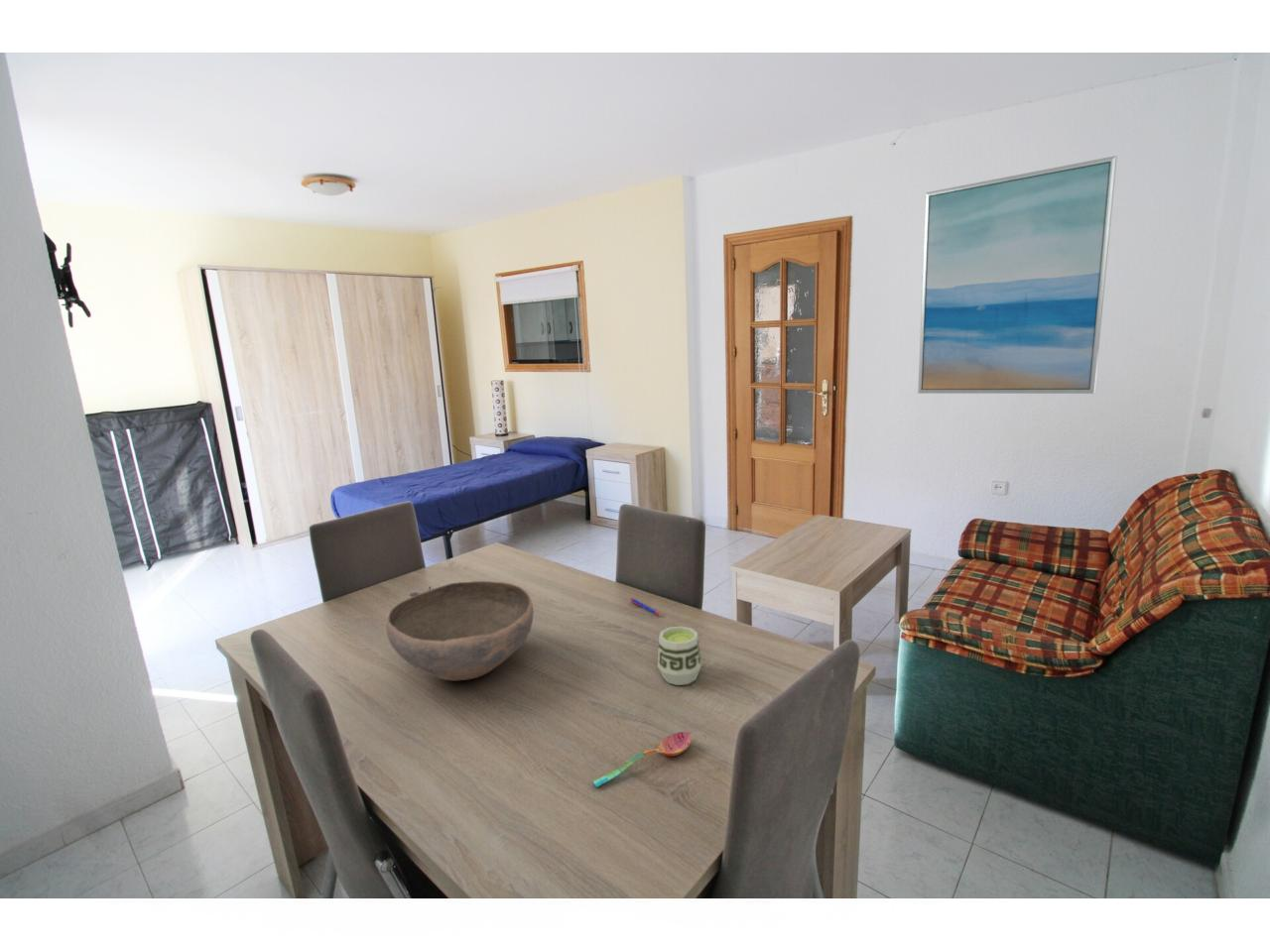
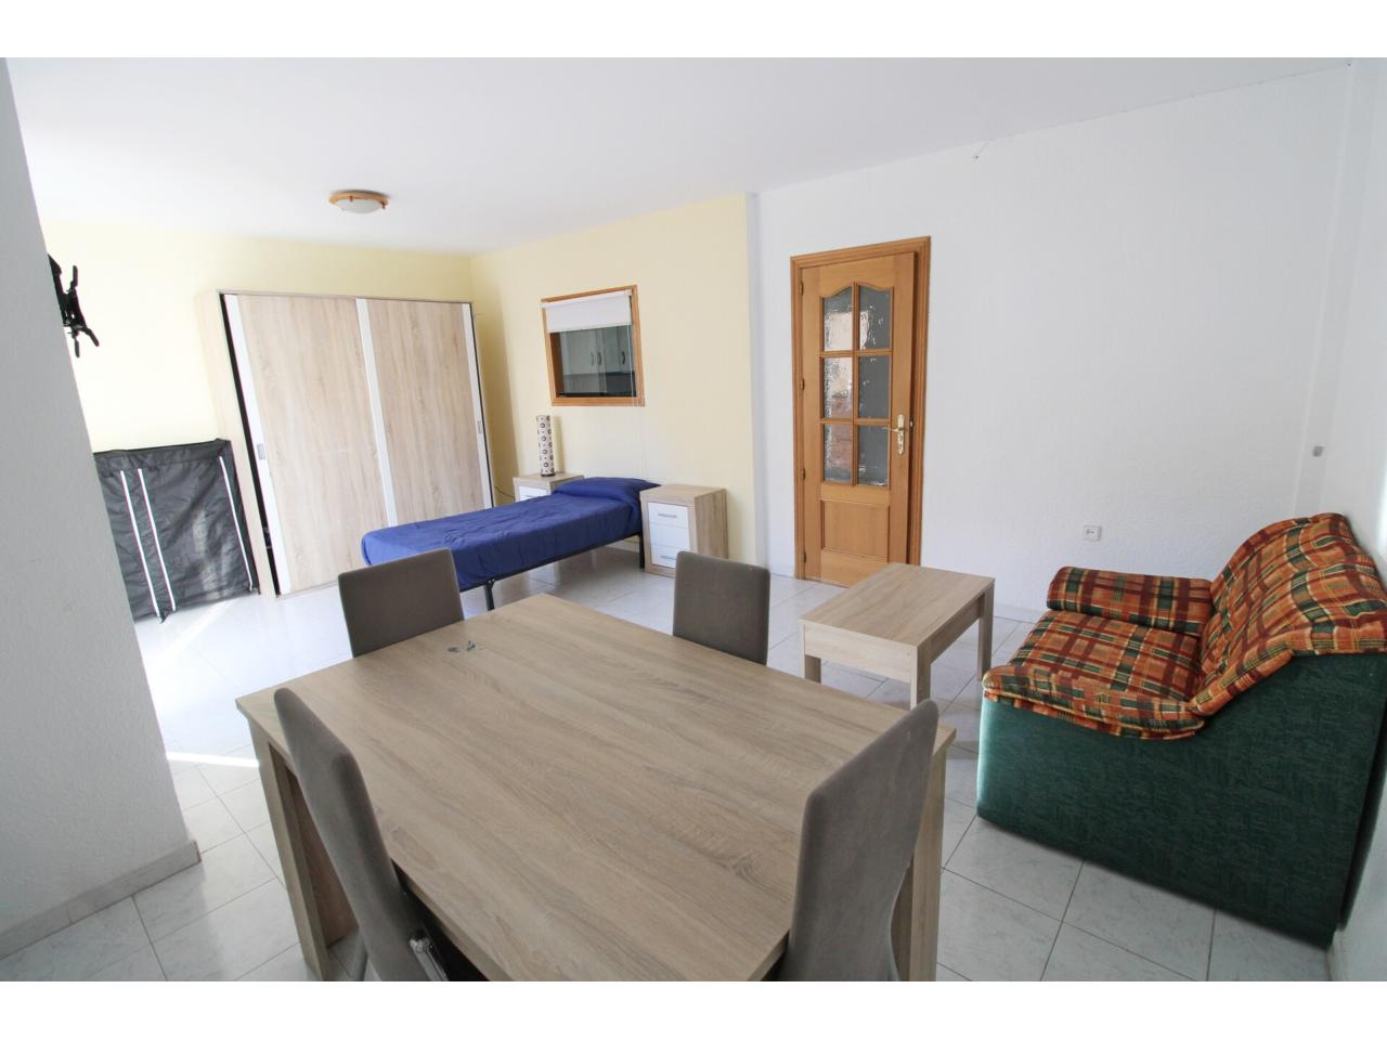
- wall art [917,155,1118,395]
- pen [629,597,662,617]
- soupspoon [591,731,693,788]
- bowl [385,580,535,681]
- cup [657,626,702,686]
